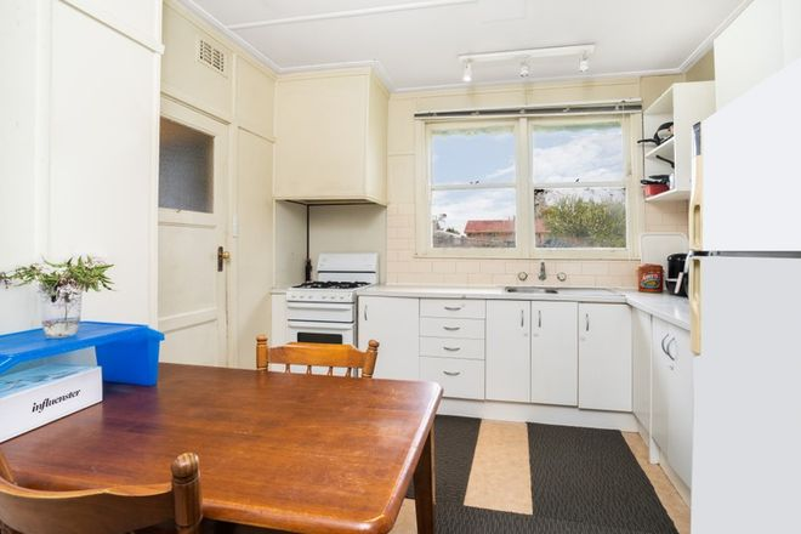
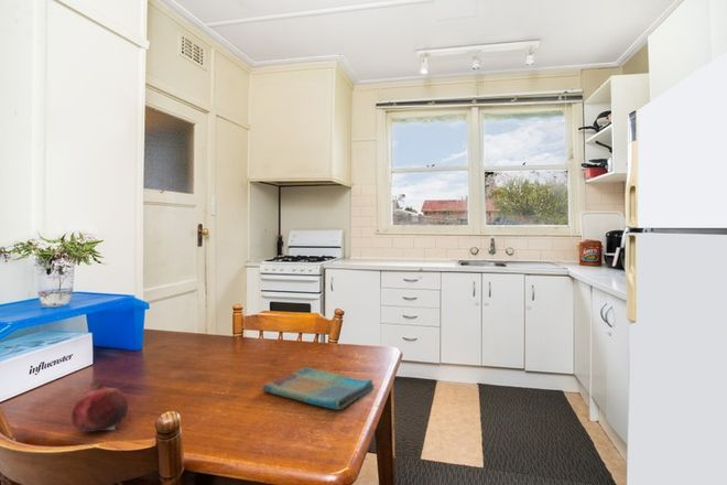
+ dish towel [261,366,376,411]
+ fruit [70,378,129,433]
